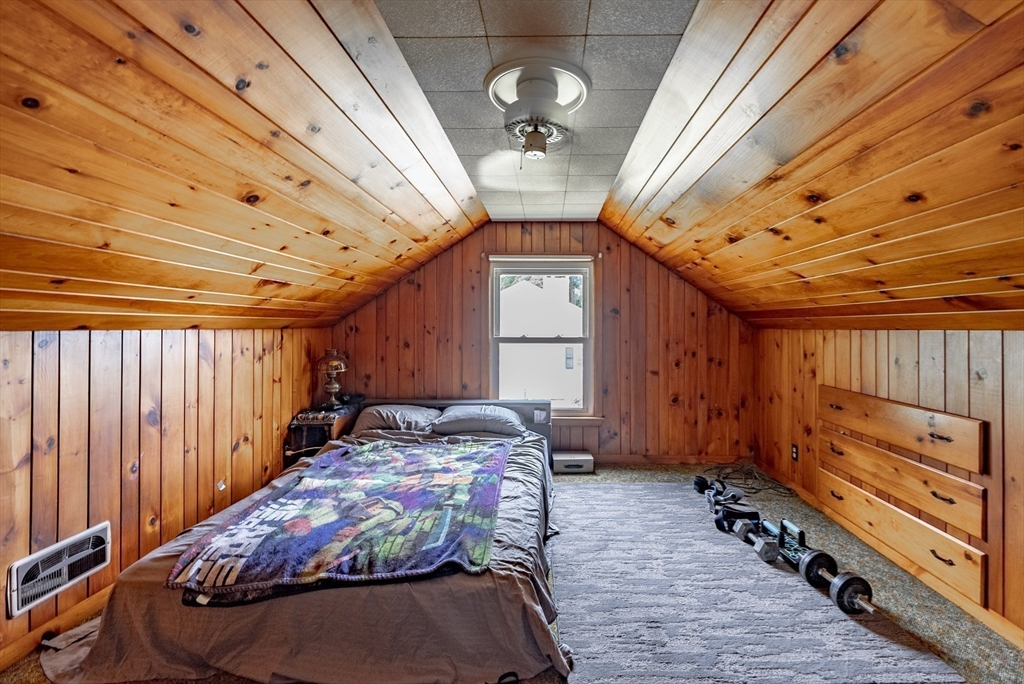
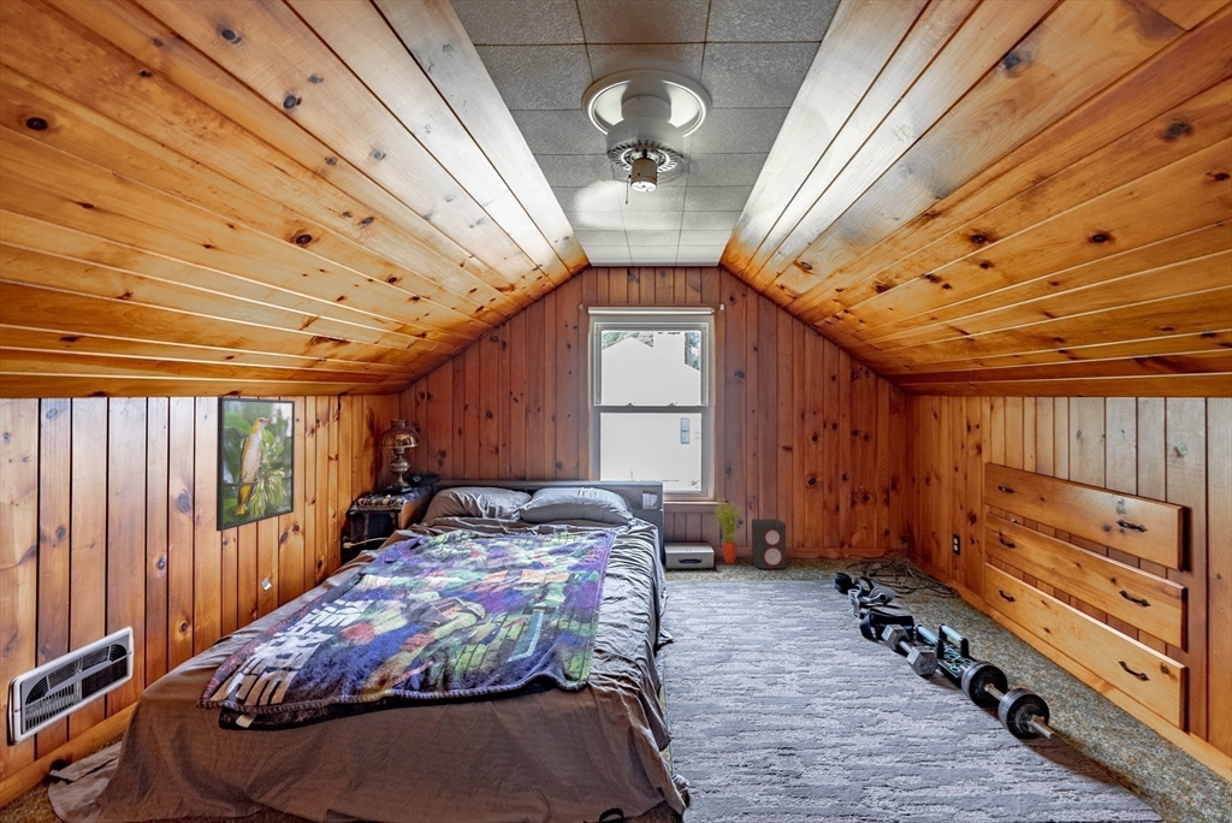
+ speaker [751,519,787,569]
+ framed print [215,396,296,532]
+ potted plant [712,497,742,564]
